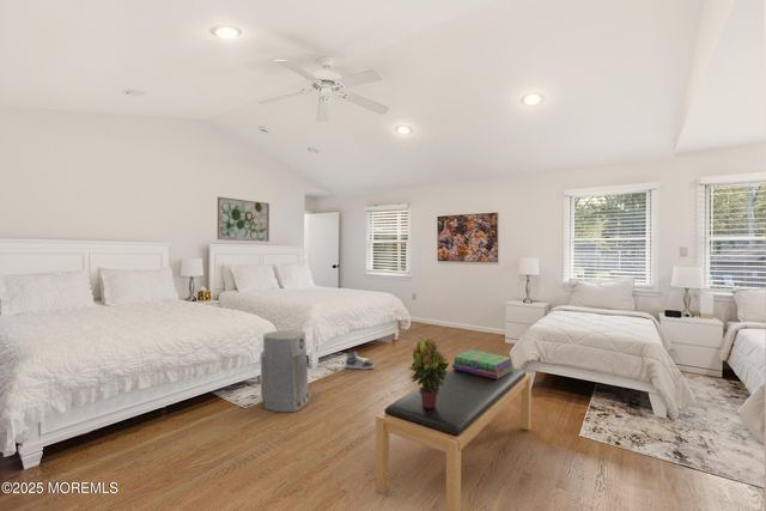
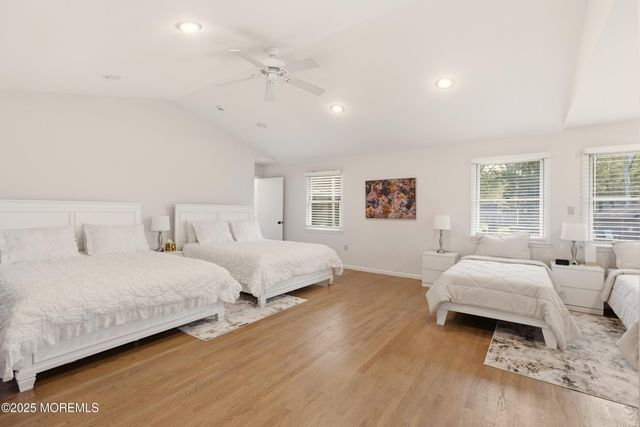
- wall art [217,196,270,243]
- air purifier [260,329,311,413]
- sneaker [345,349,375,371]
- bench [375,366,533,511]
- stack of books [451,349,515,379]
- potted plant [408,337,450,408]
